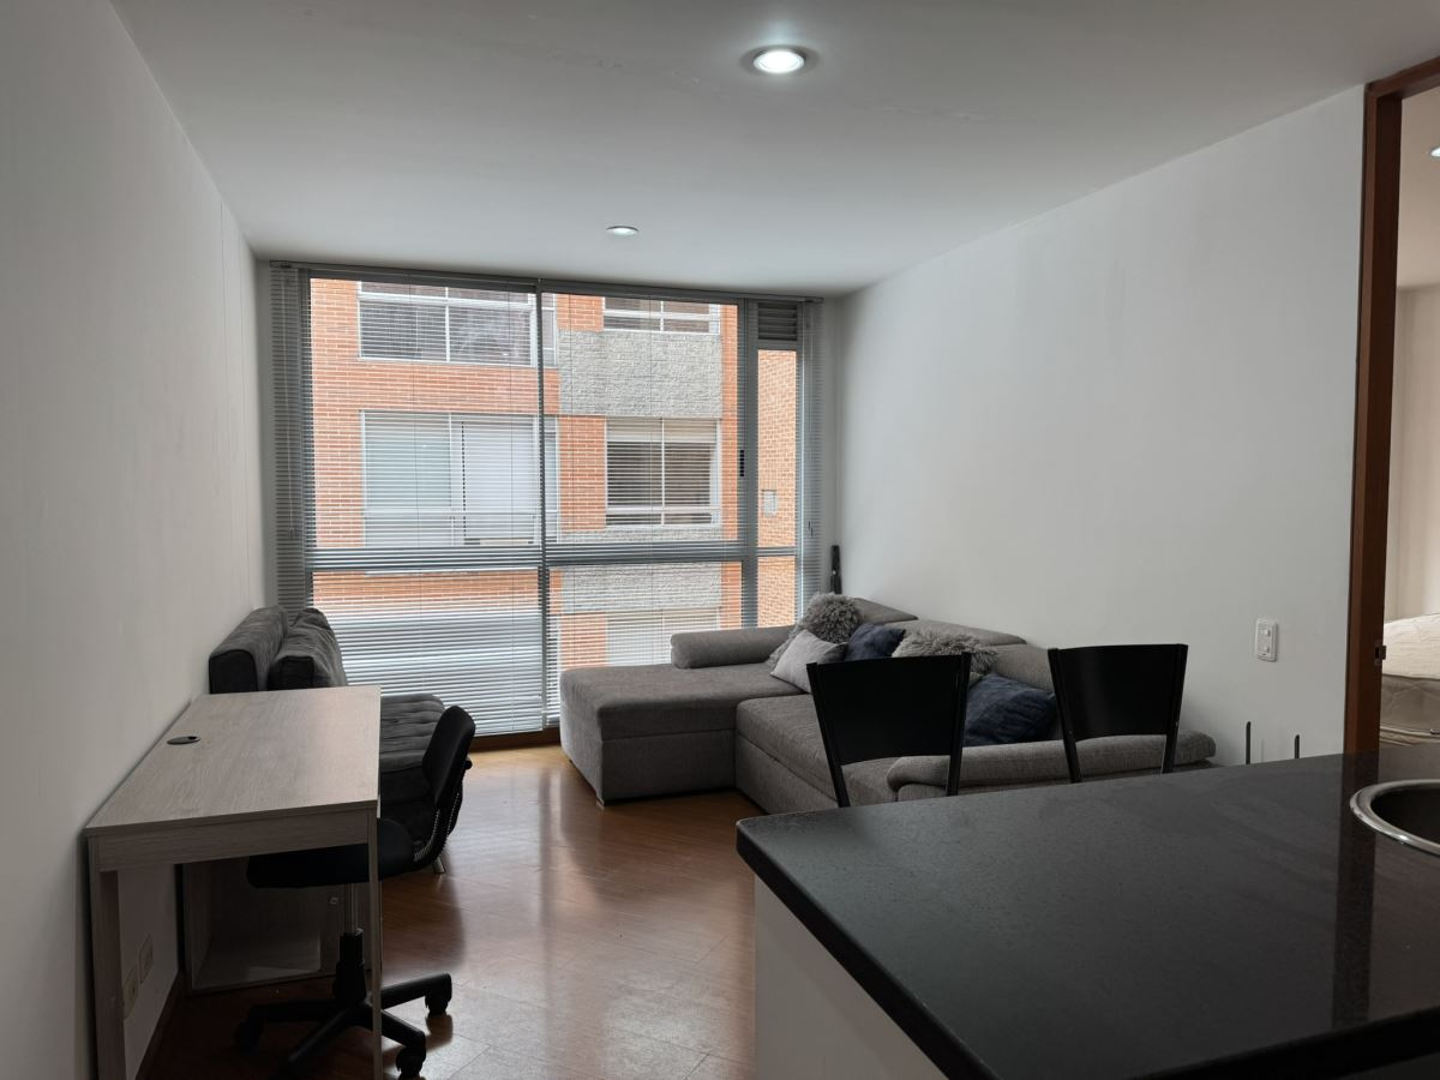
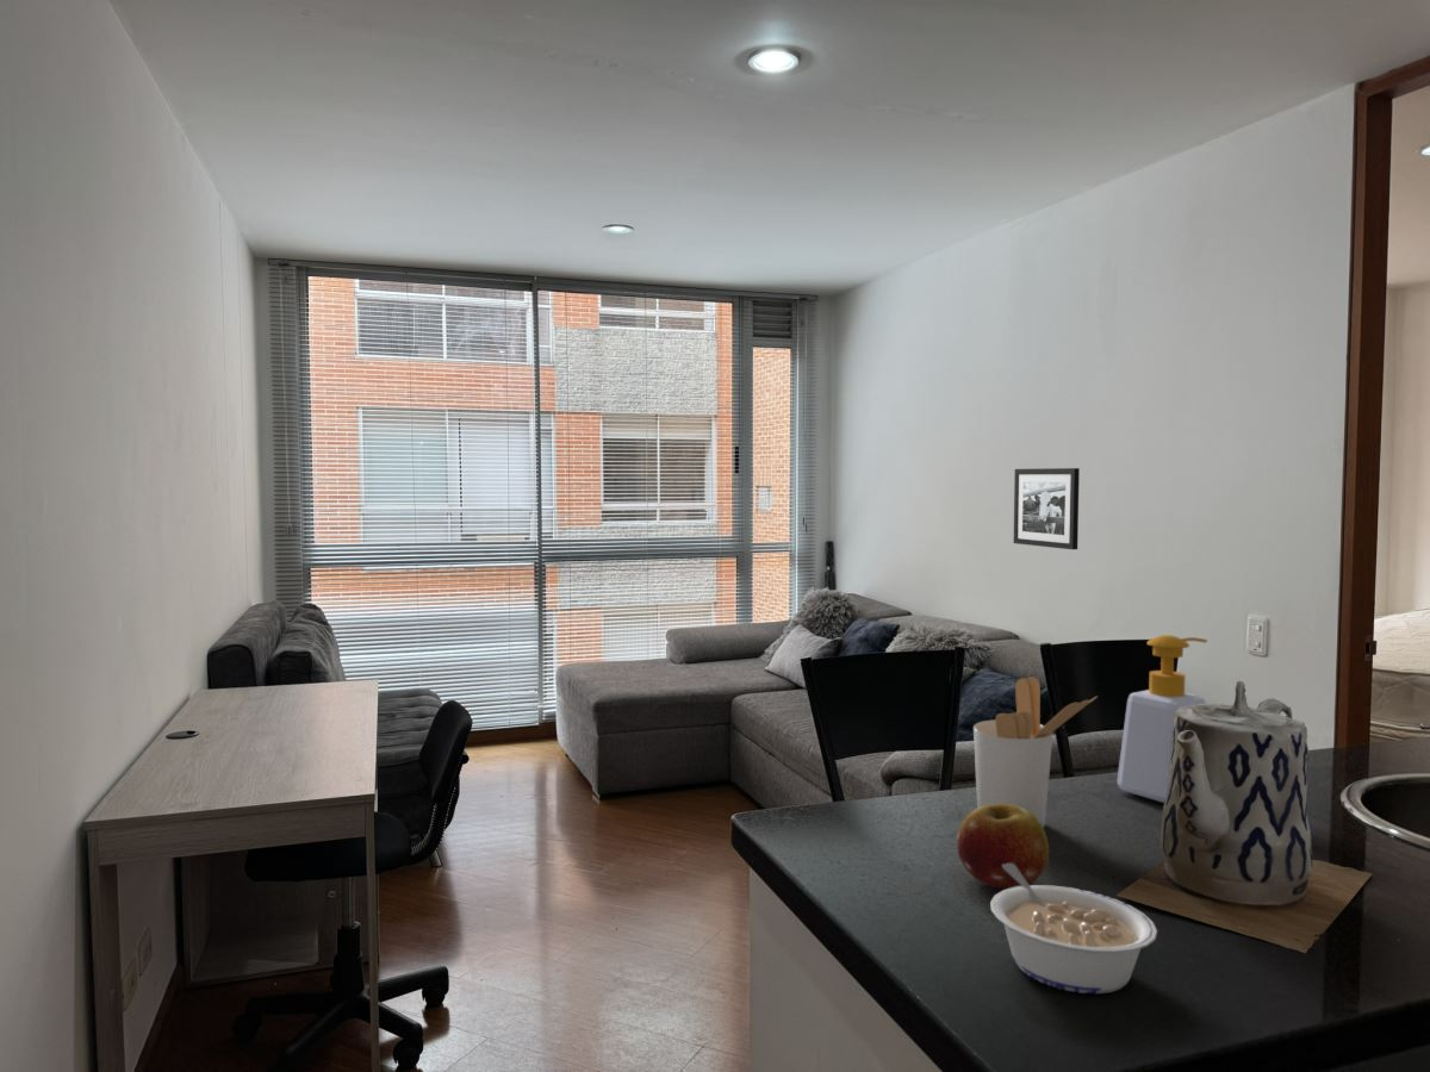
+ utensil holder [972,675,1099,828]
+ picture frame [1013,467,1081,550]
+ teapot [1115,680,1373,954]
+ soap bottle [1115,634,1208,804]
+ legume [989,864,1158,995]
+ fruit [956,804,1050,890]
